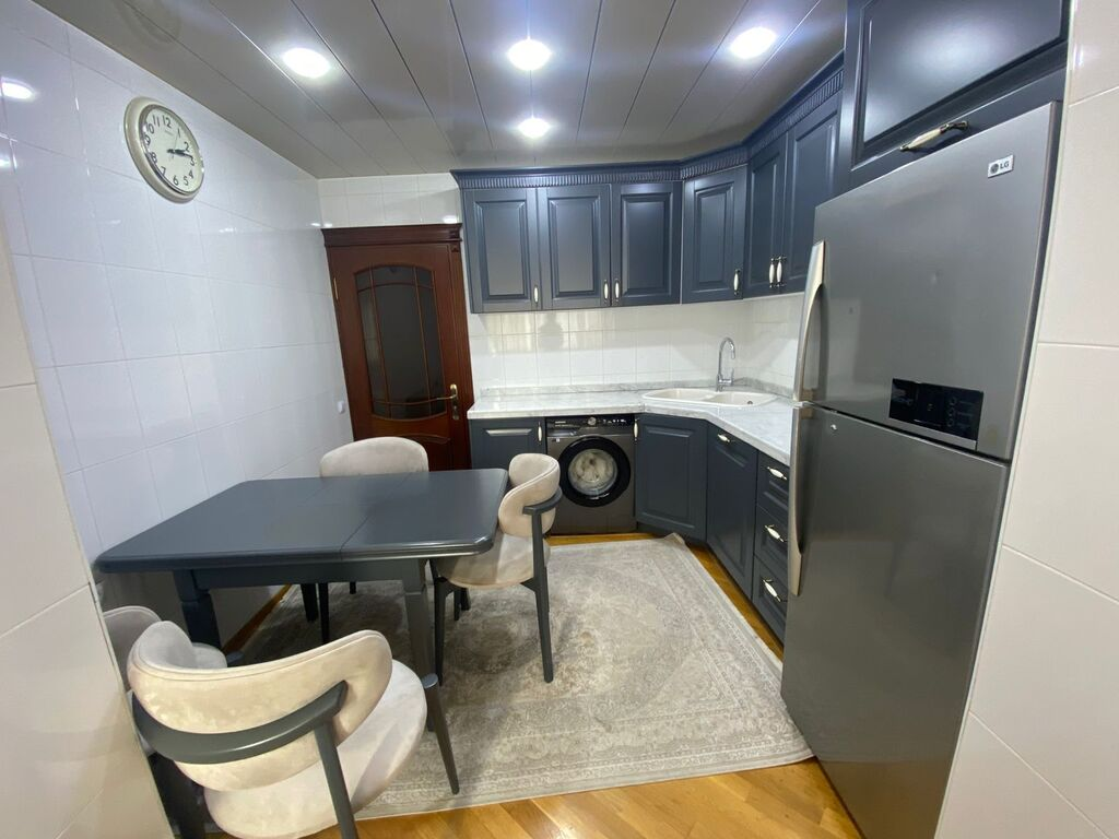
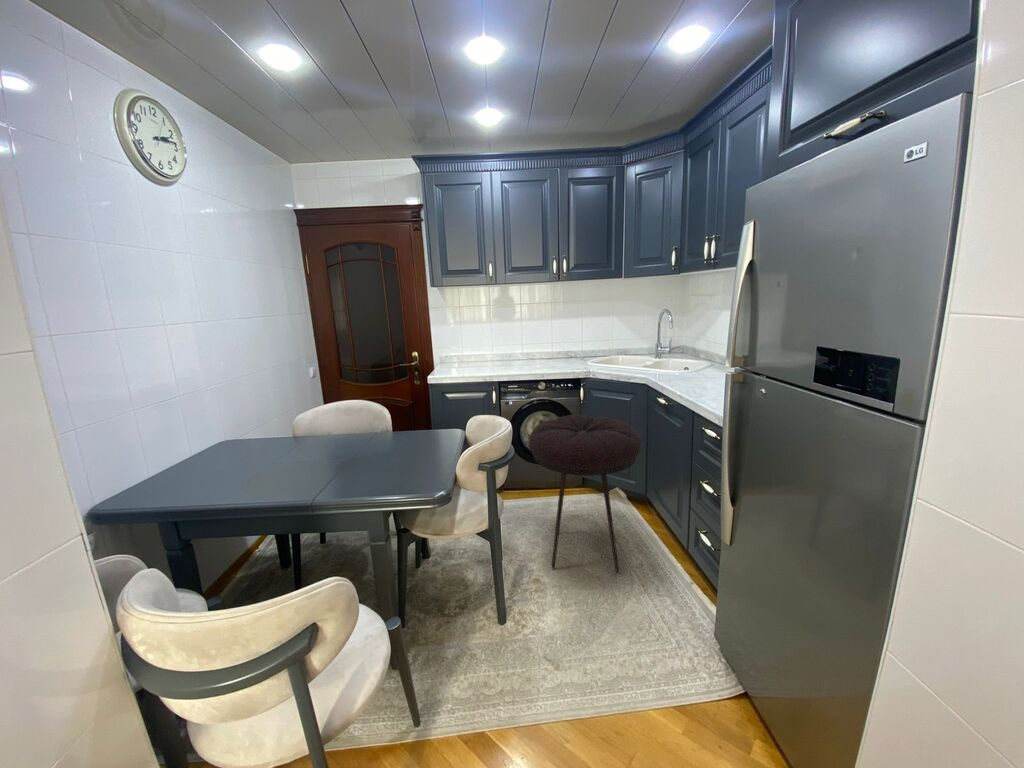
+ stool [528,414,643,574]
